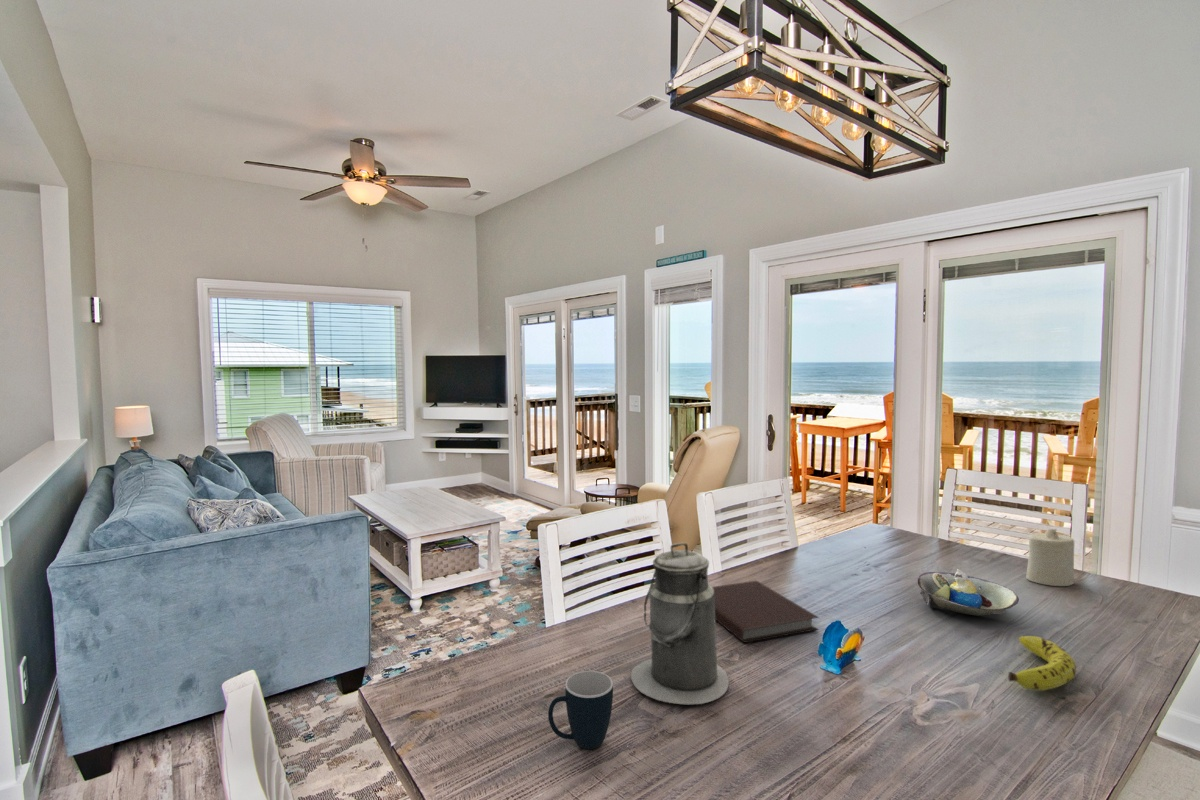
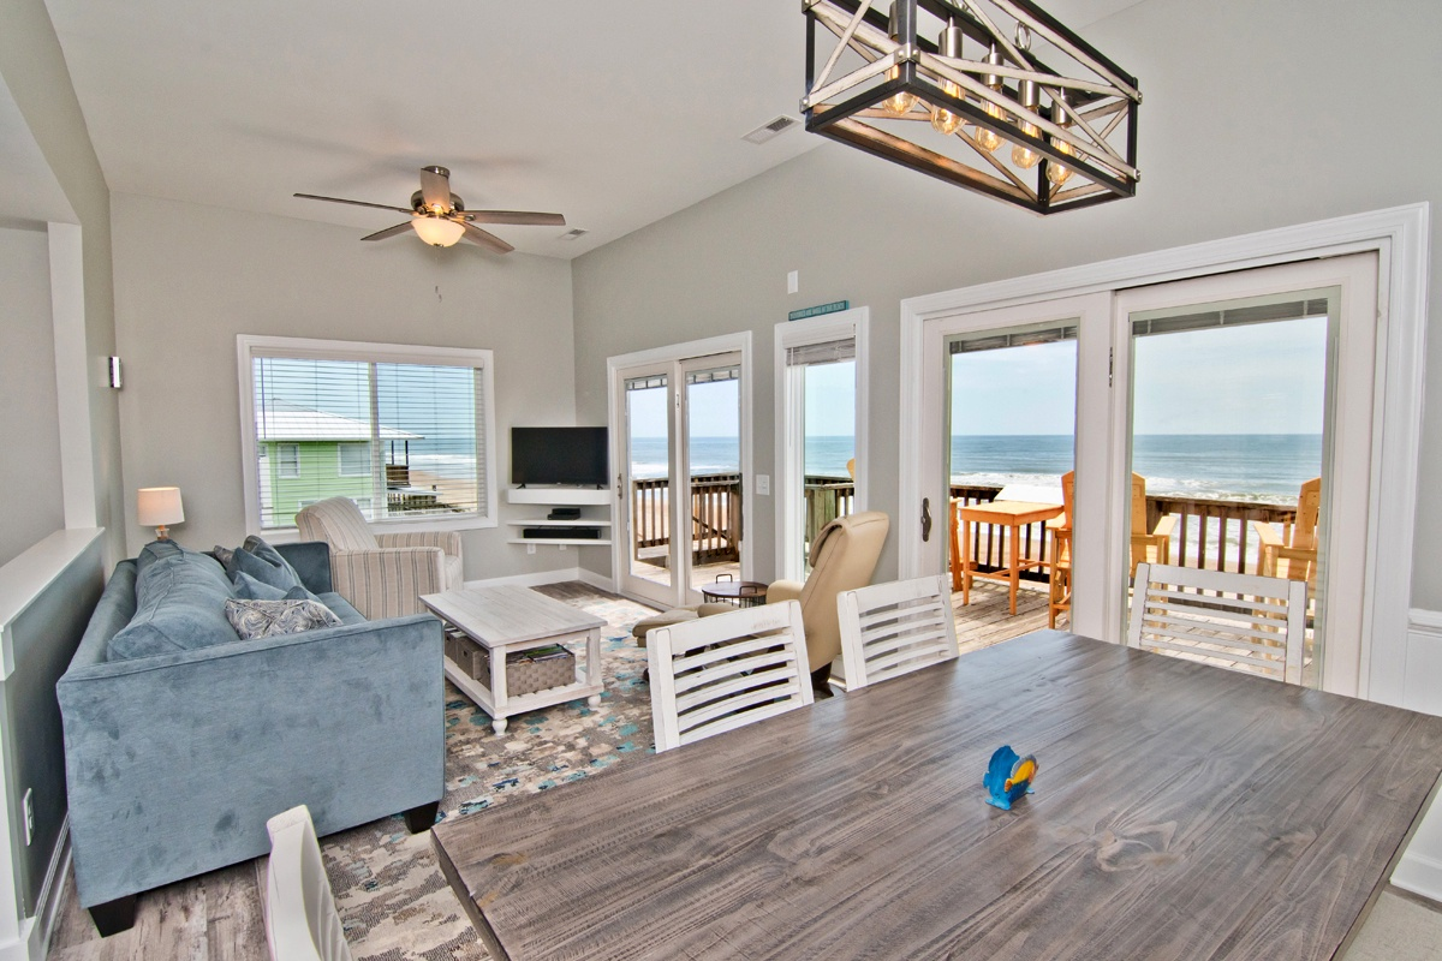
- candle [1026,528,1075,587]
- canister [630,542,730,708]
- notebook [711,580,820,644]
- decorative bowl [915,568,1020,617]
- mug [547,670,614,750]
- fruit [1007,635,1077,692]
